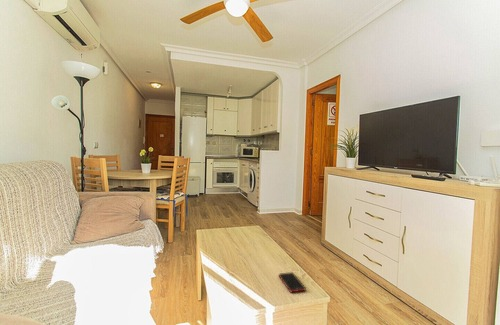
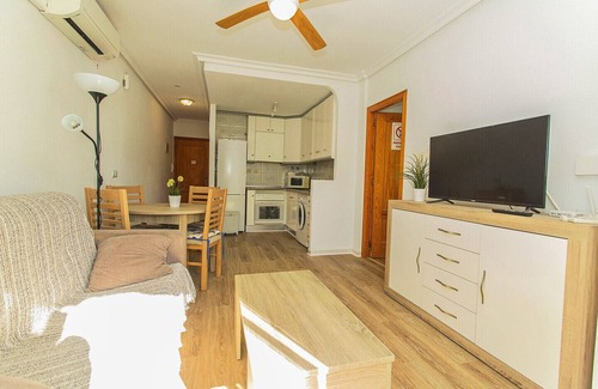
- cell phone [278,271,307,293]
